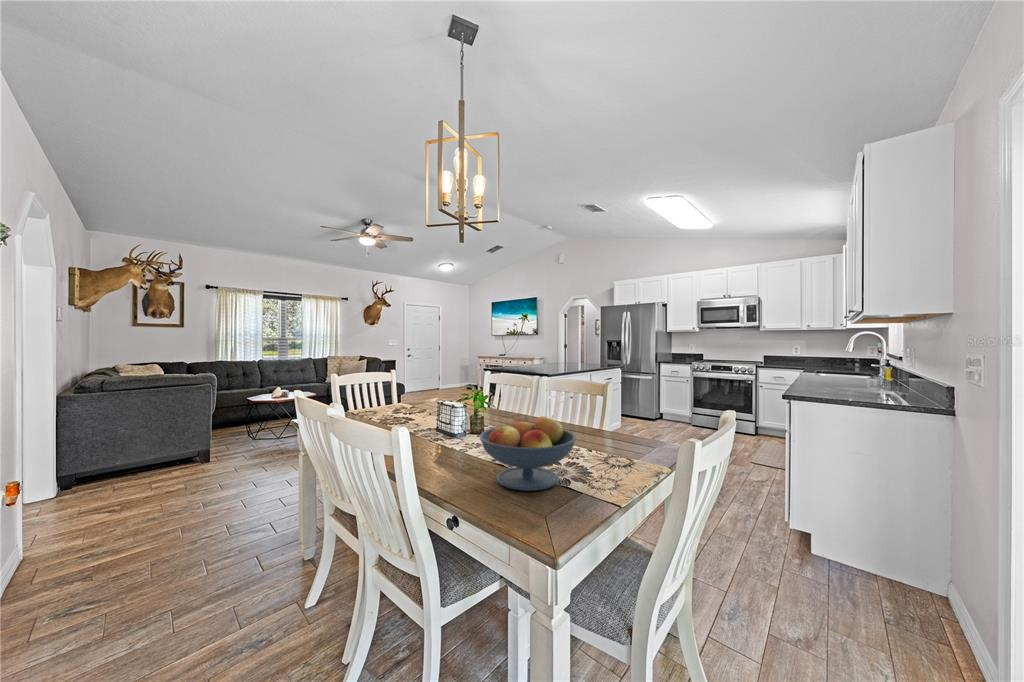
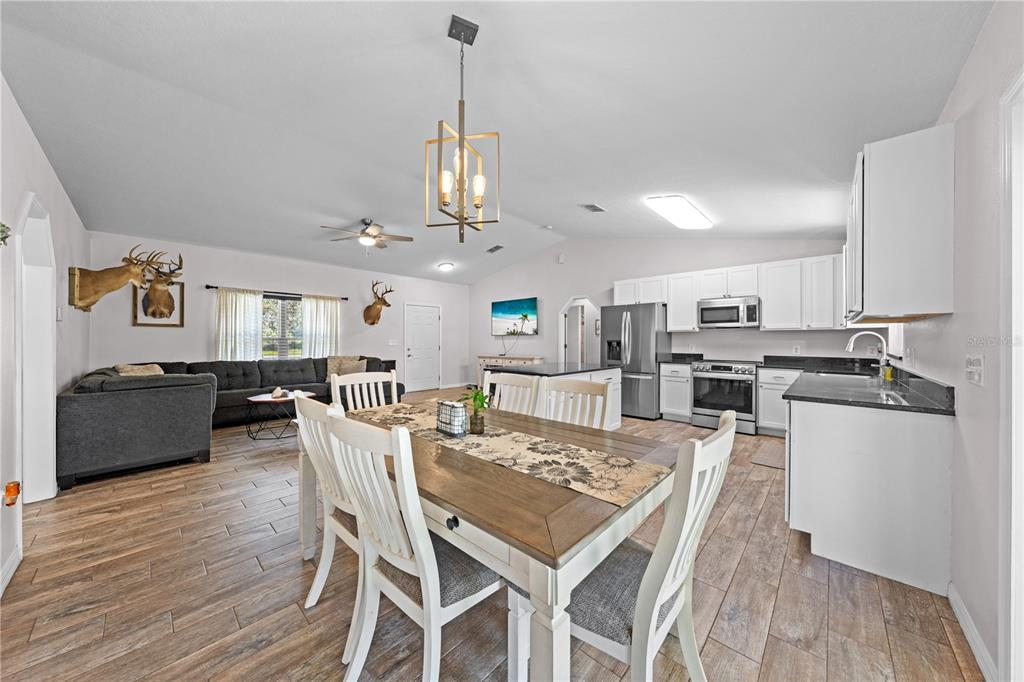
- fruit bowl [478,414,577,492]
